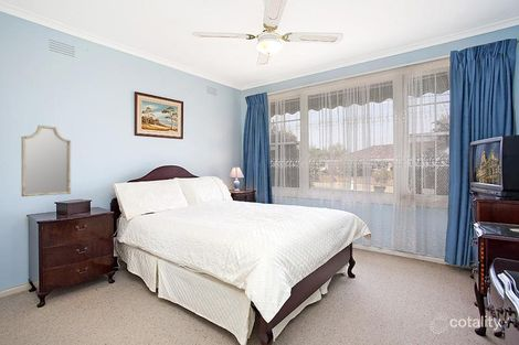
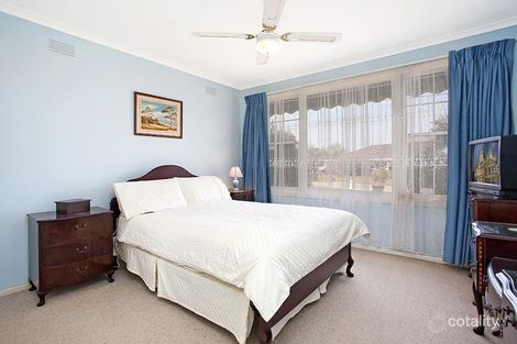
- home mirror [20,125,72,197]
